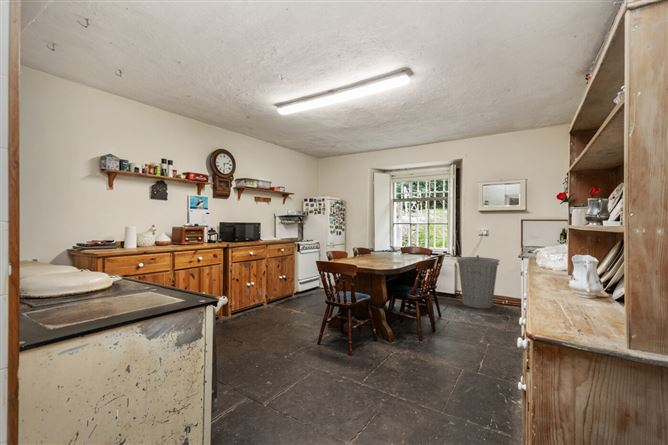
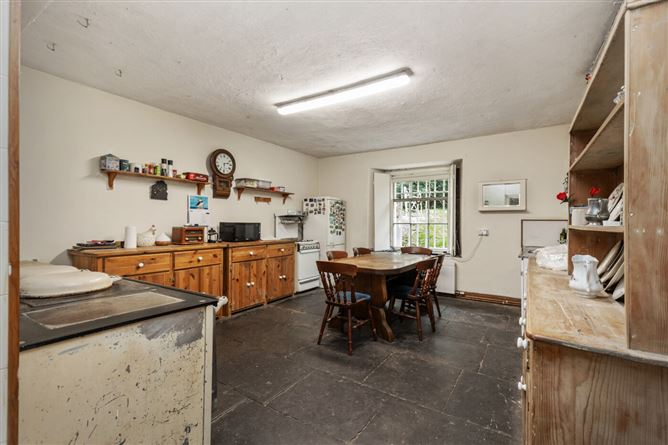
- trash can [455,254,501,309]
